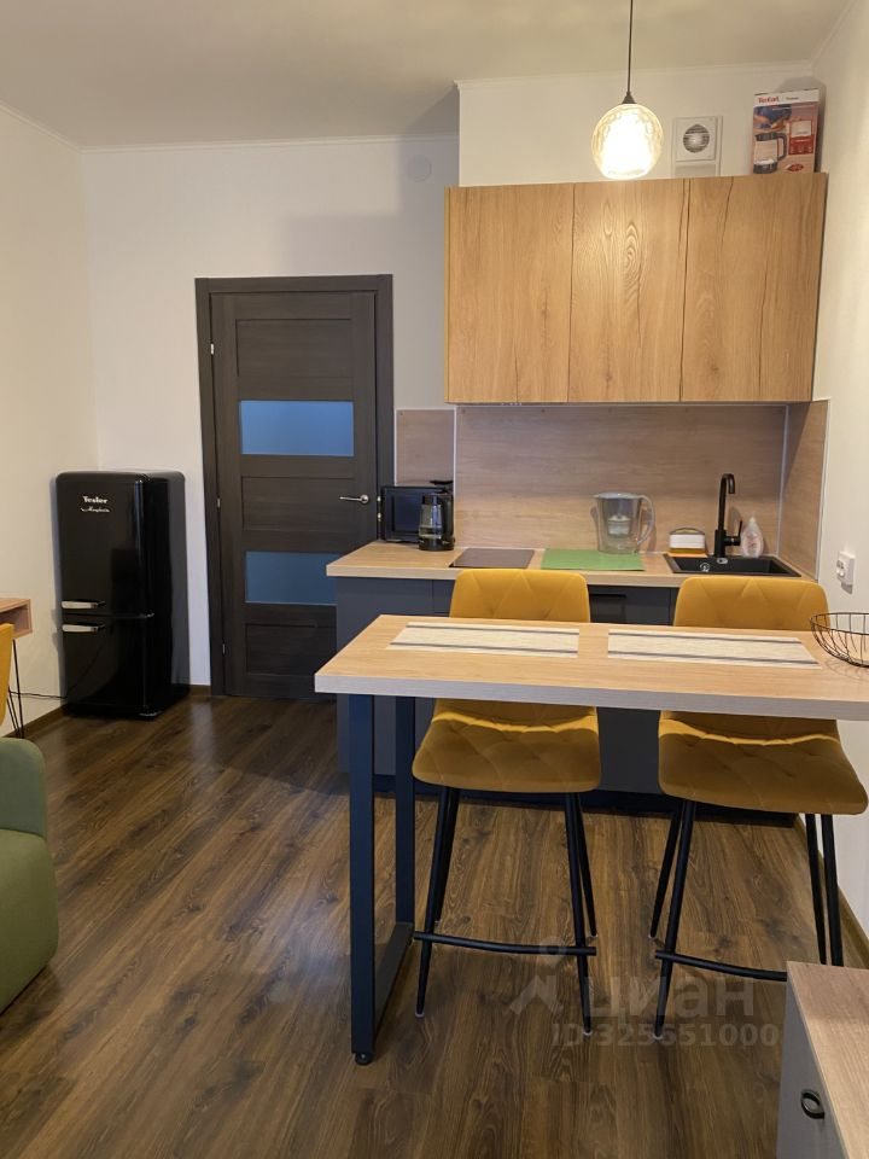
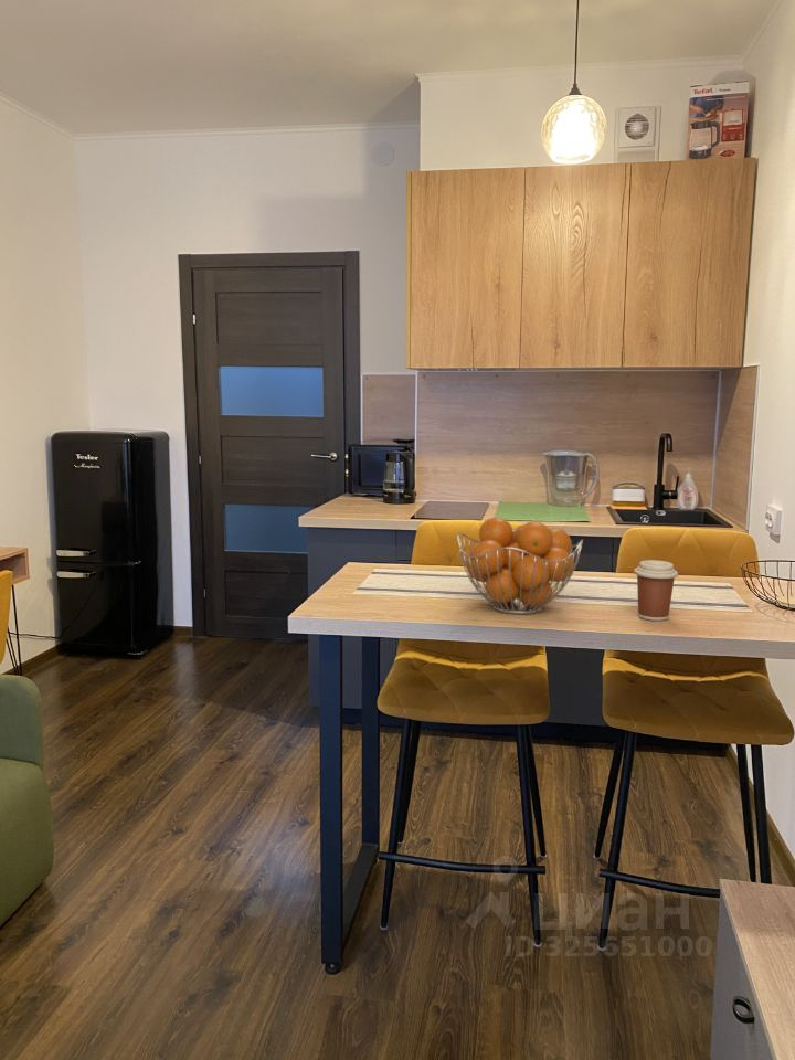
+ coffee cup [633,559,679,622]
+ fruit basket [456,516,584,615]
